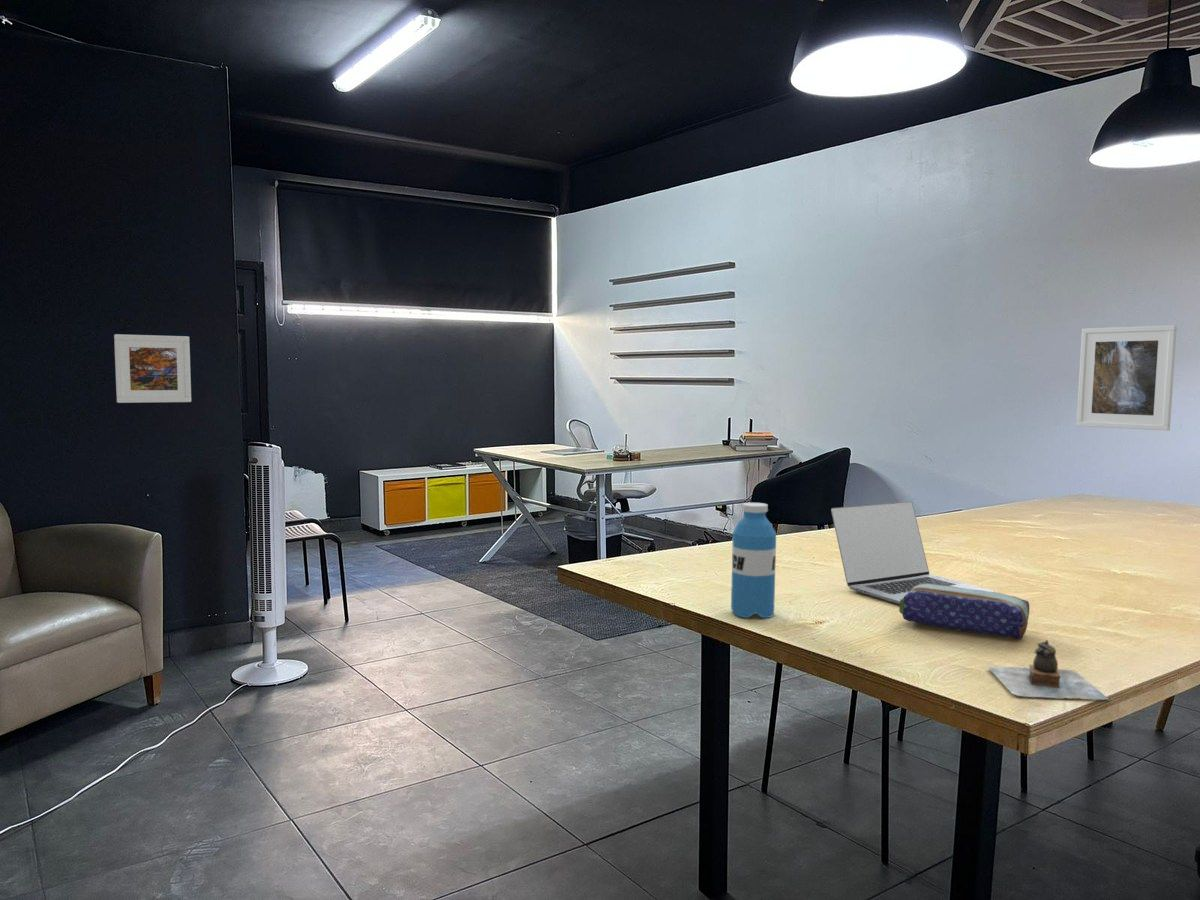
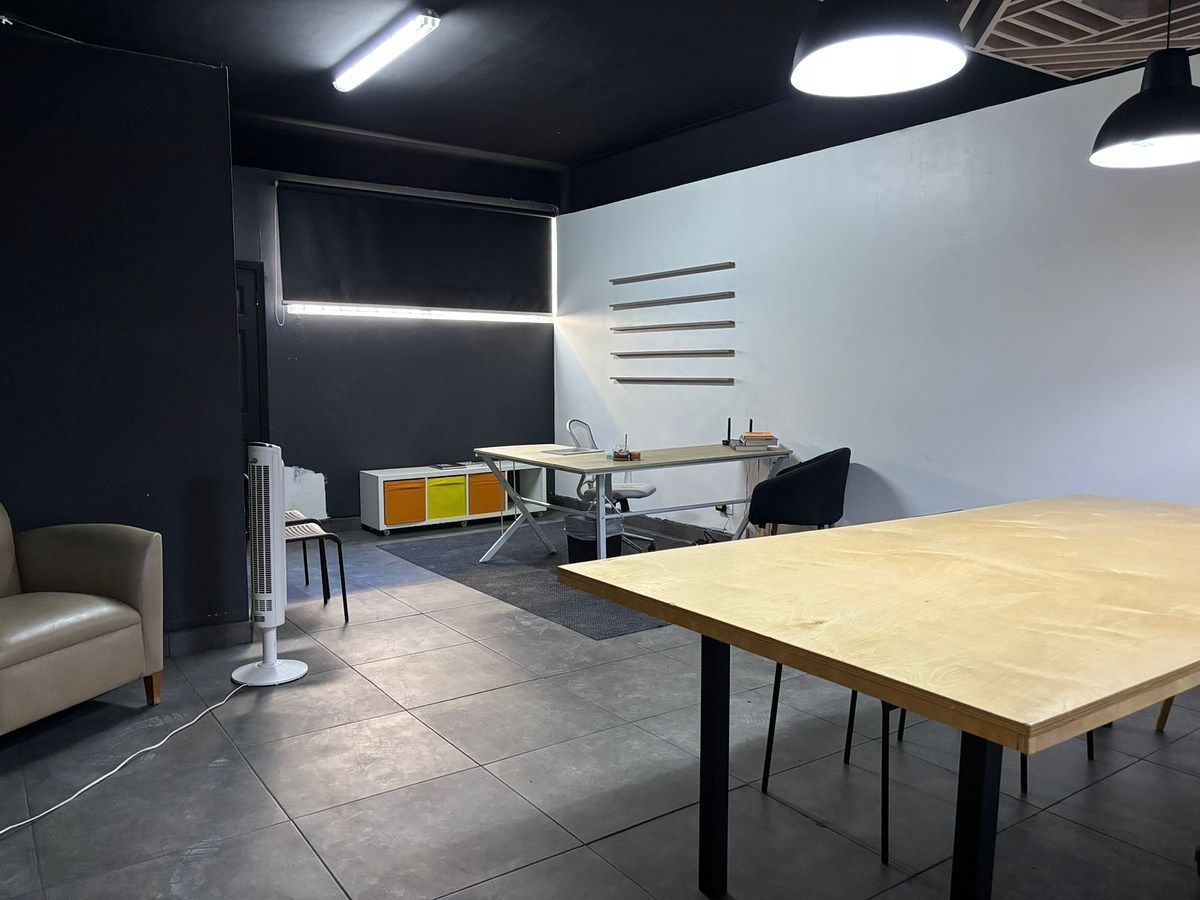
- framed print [1075,324,1178,432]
- laptop [830,501,996,605]
- teapot [987,639,1110,701]
- water bottle [730,502,777,619]
- pencil case [898,583,1030,640]
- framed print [113,333,192,404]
